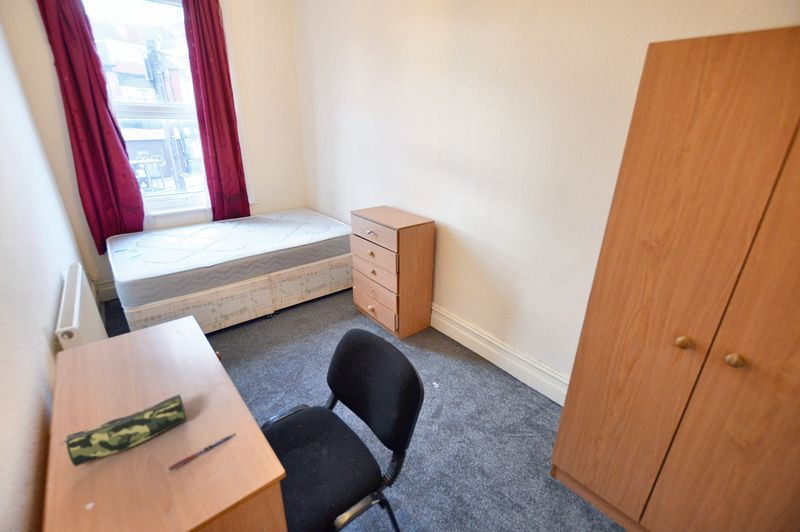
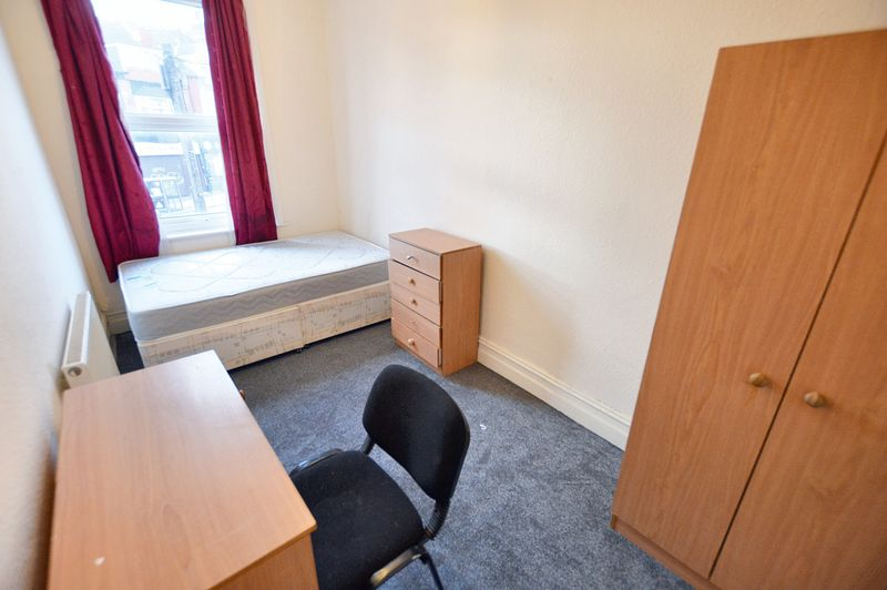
- pencil case [59,393,188,467]
- pen [167,432,237,472]
